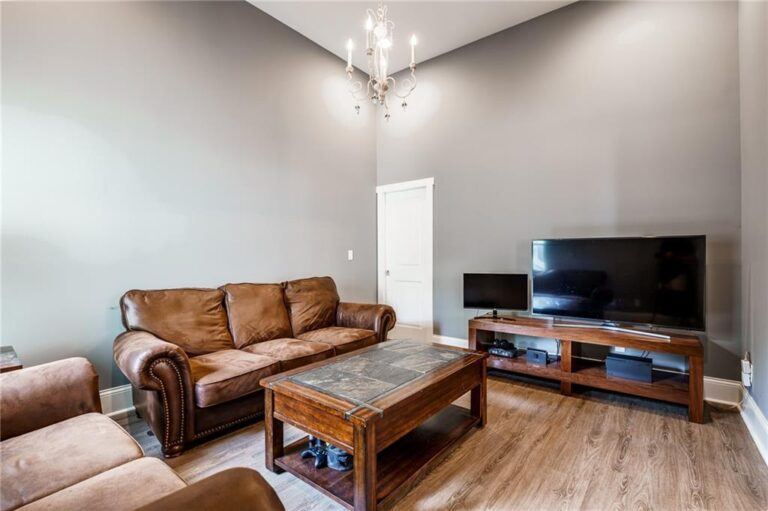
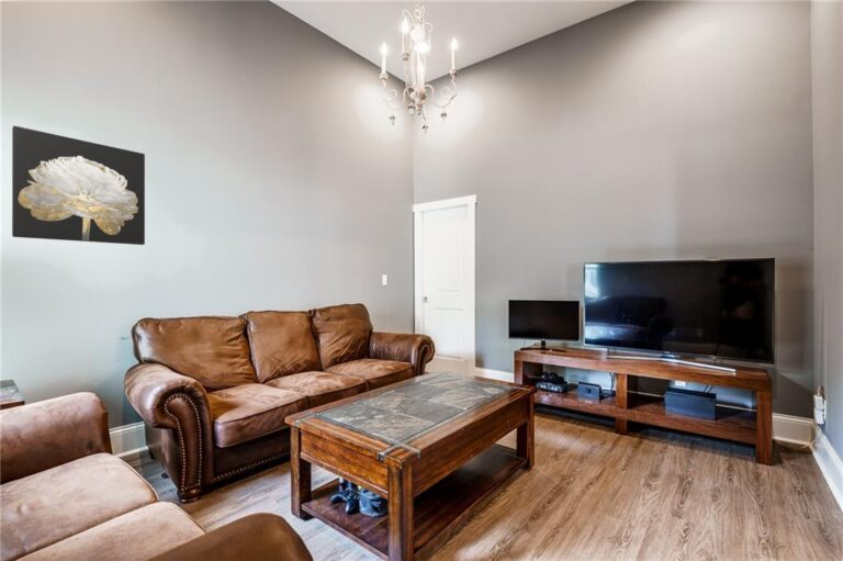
+ wall art [11,125,146,246]
